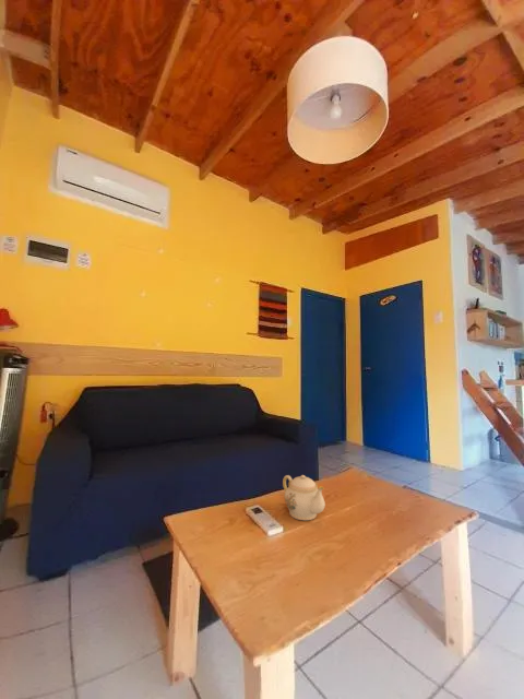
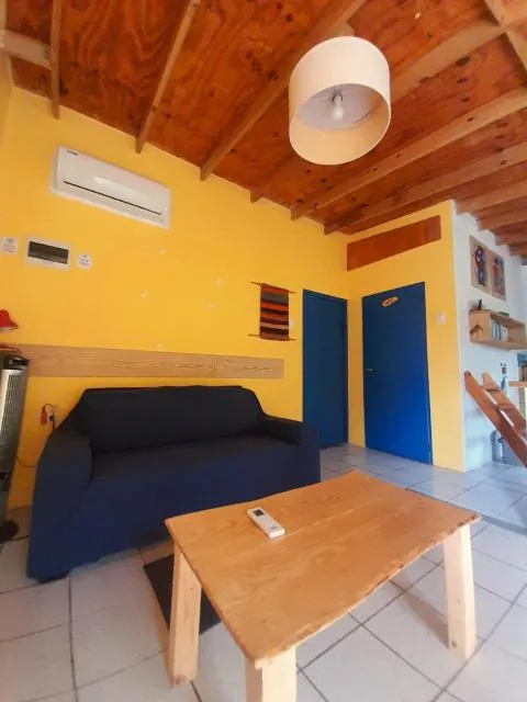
- teapot [282,474,326,521]
